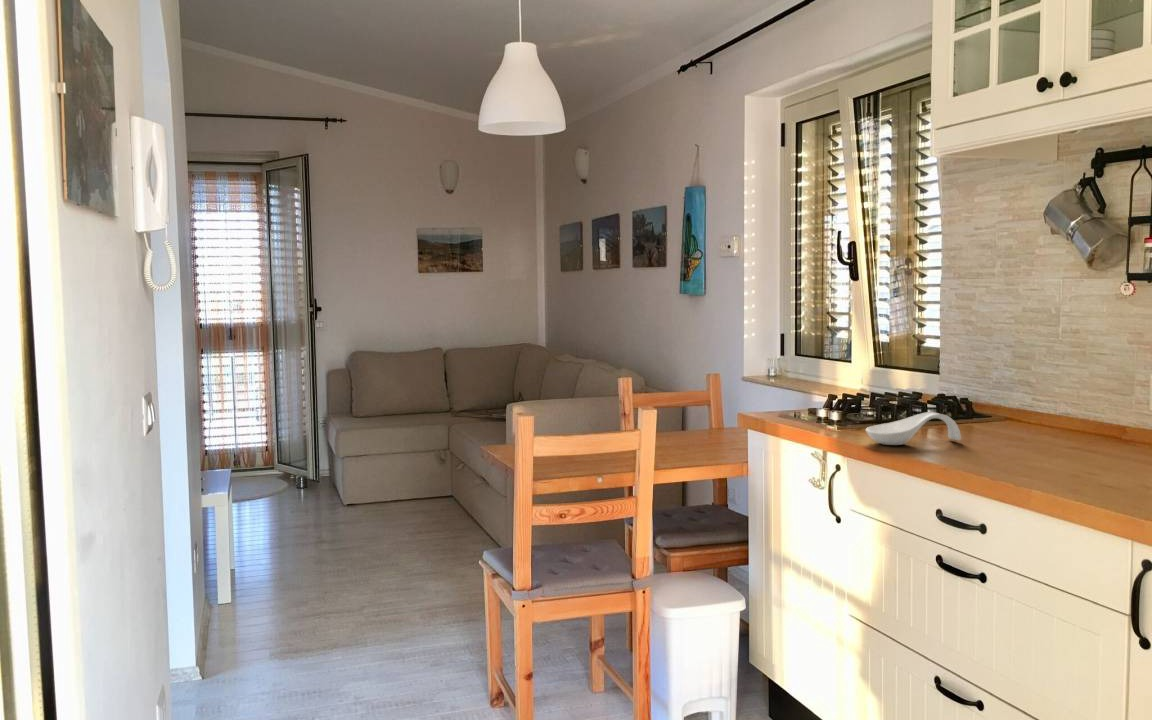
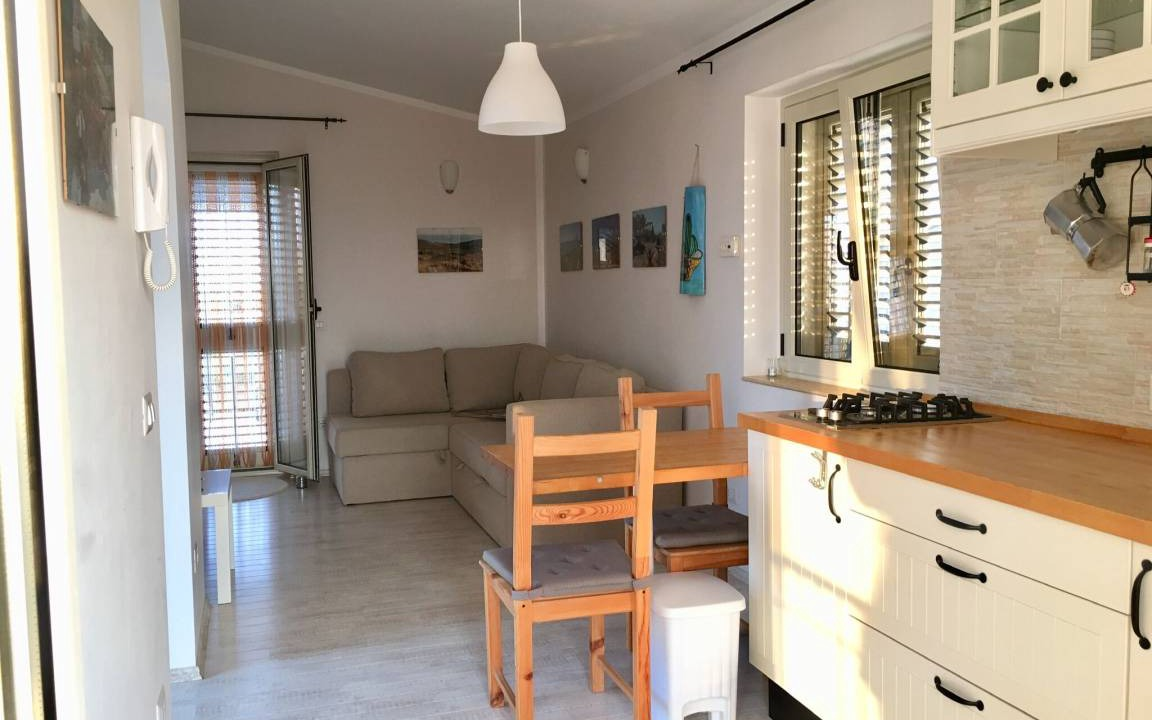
- spoon rest [865,411,962,446]
